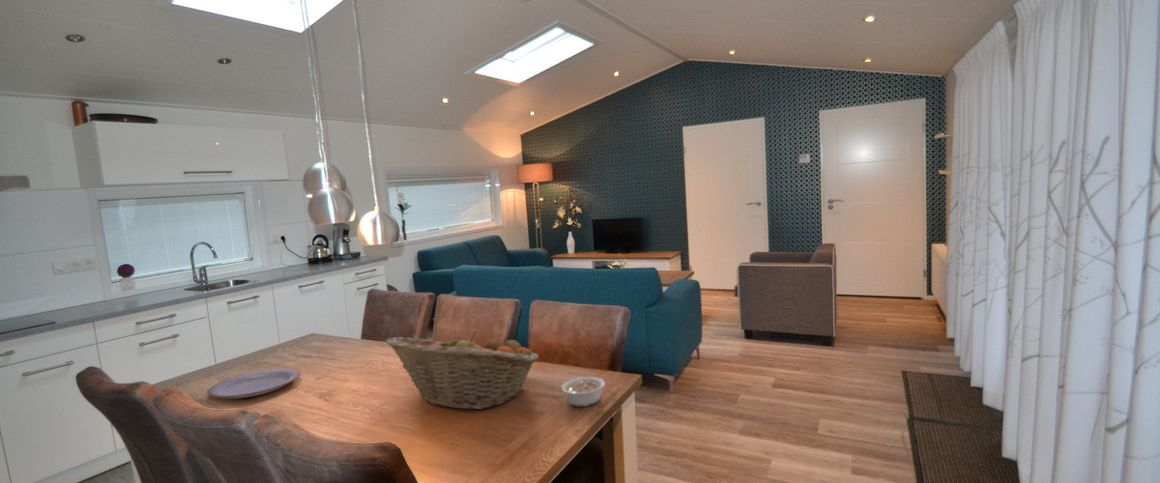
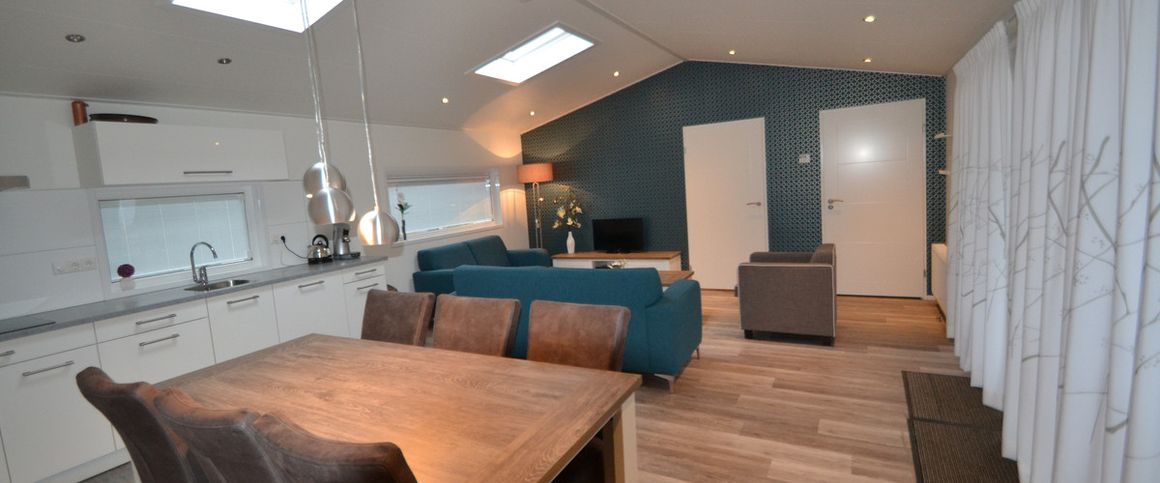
- fruit basket [385,330,540,410]
- plate [206,367,302,400]
- legume [551,376,606,408]
